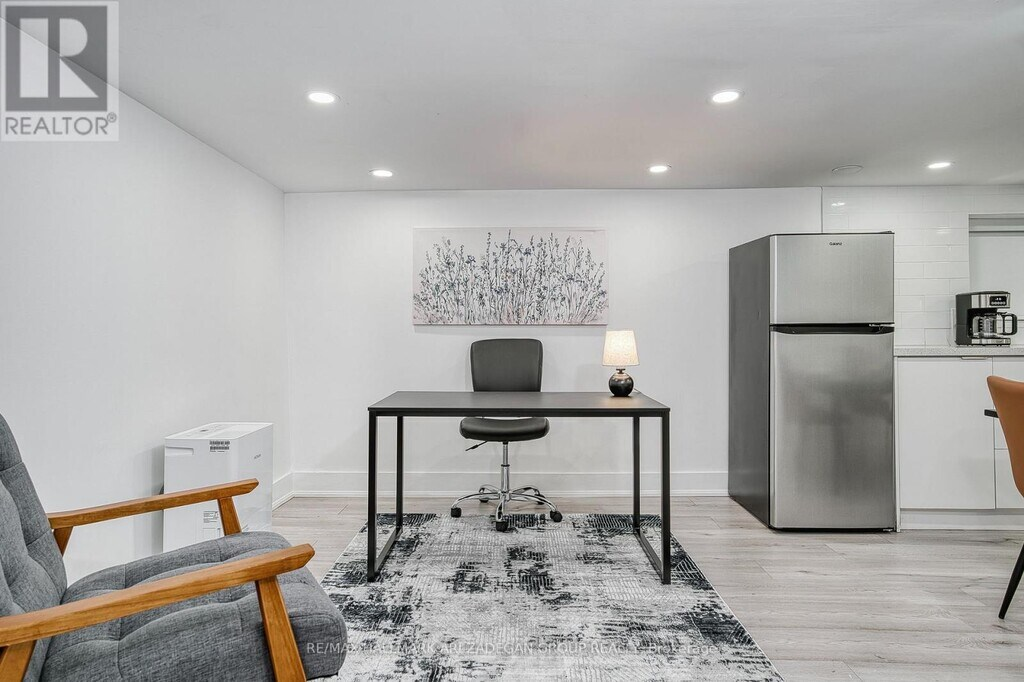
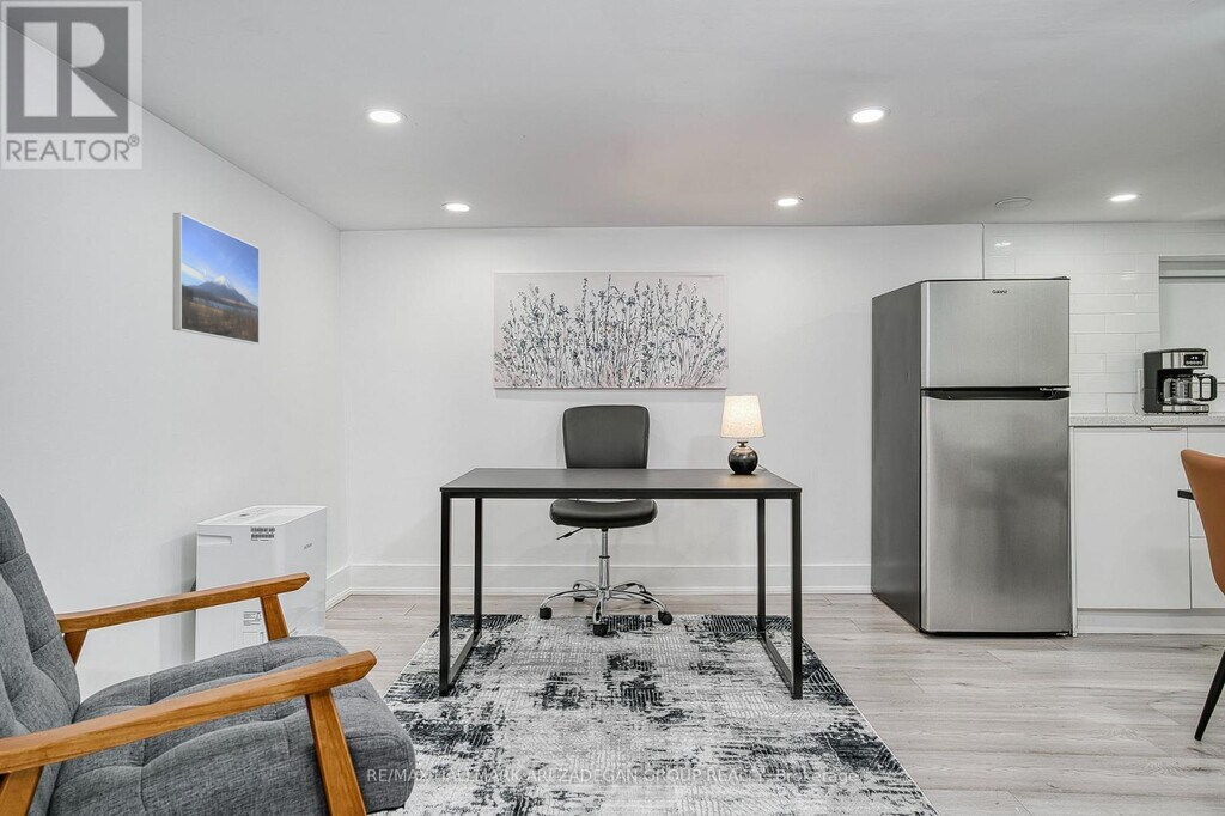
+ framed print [172,212,261,346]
